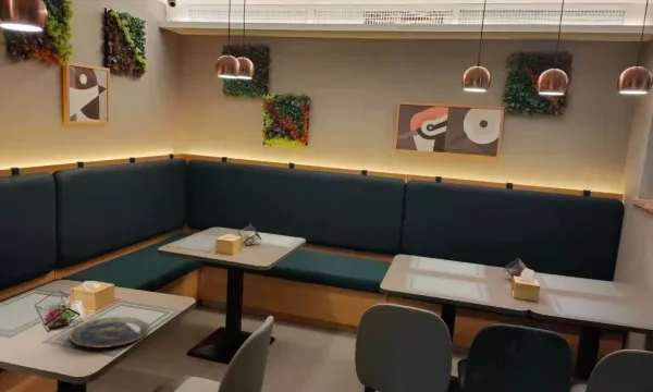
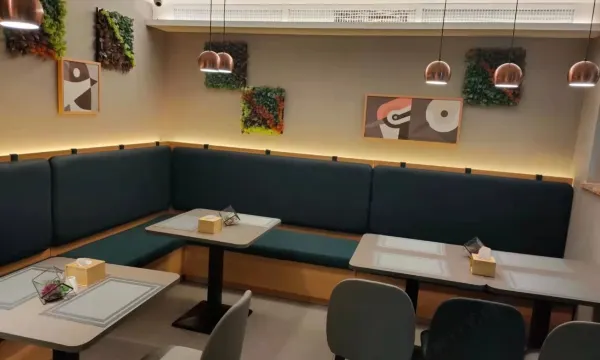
- plate [69,316,150,348]
